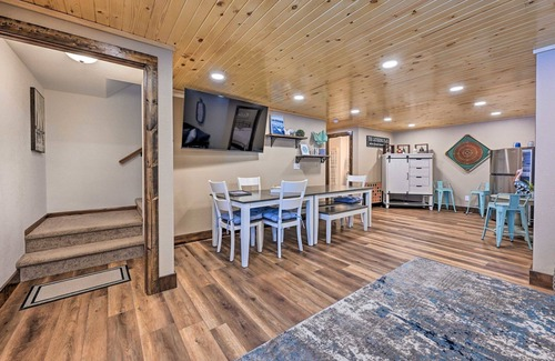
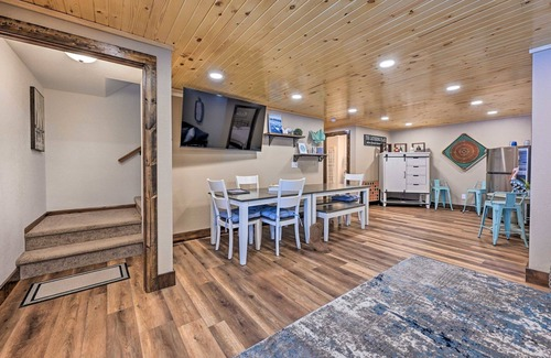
+ boots [307,221,333,253]
